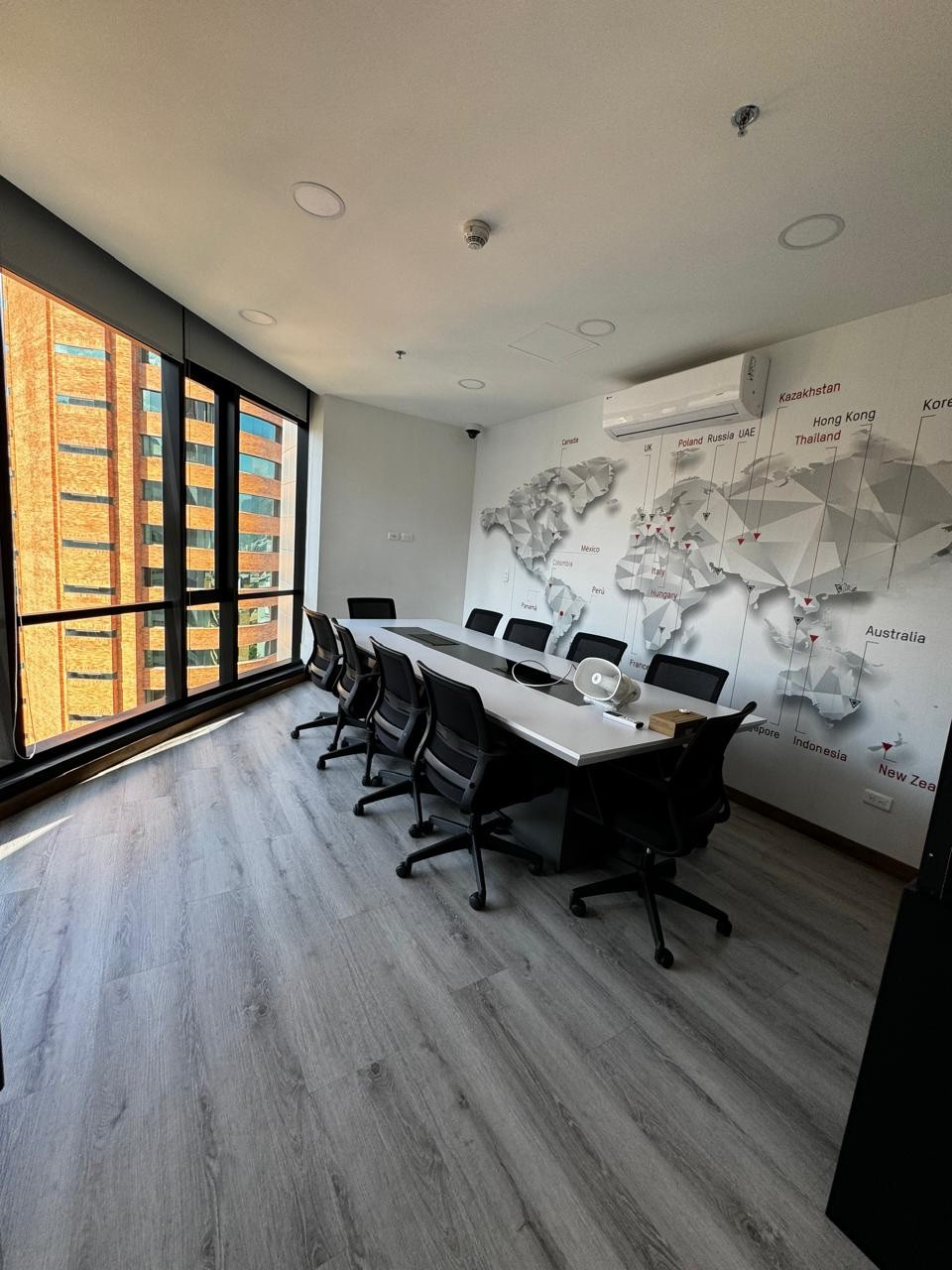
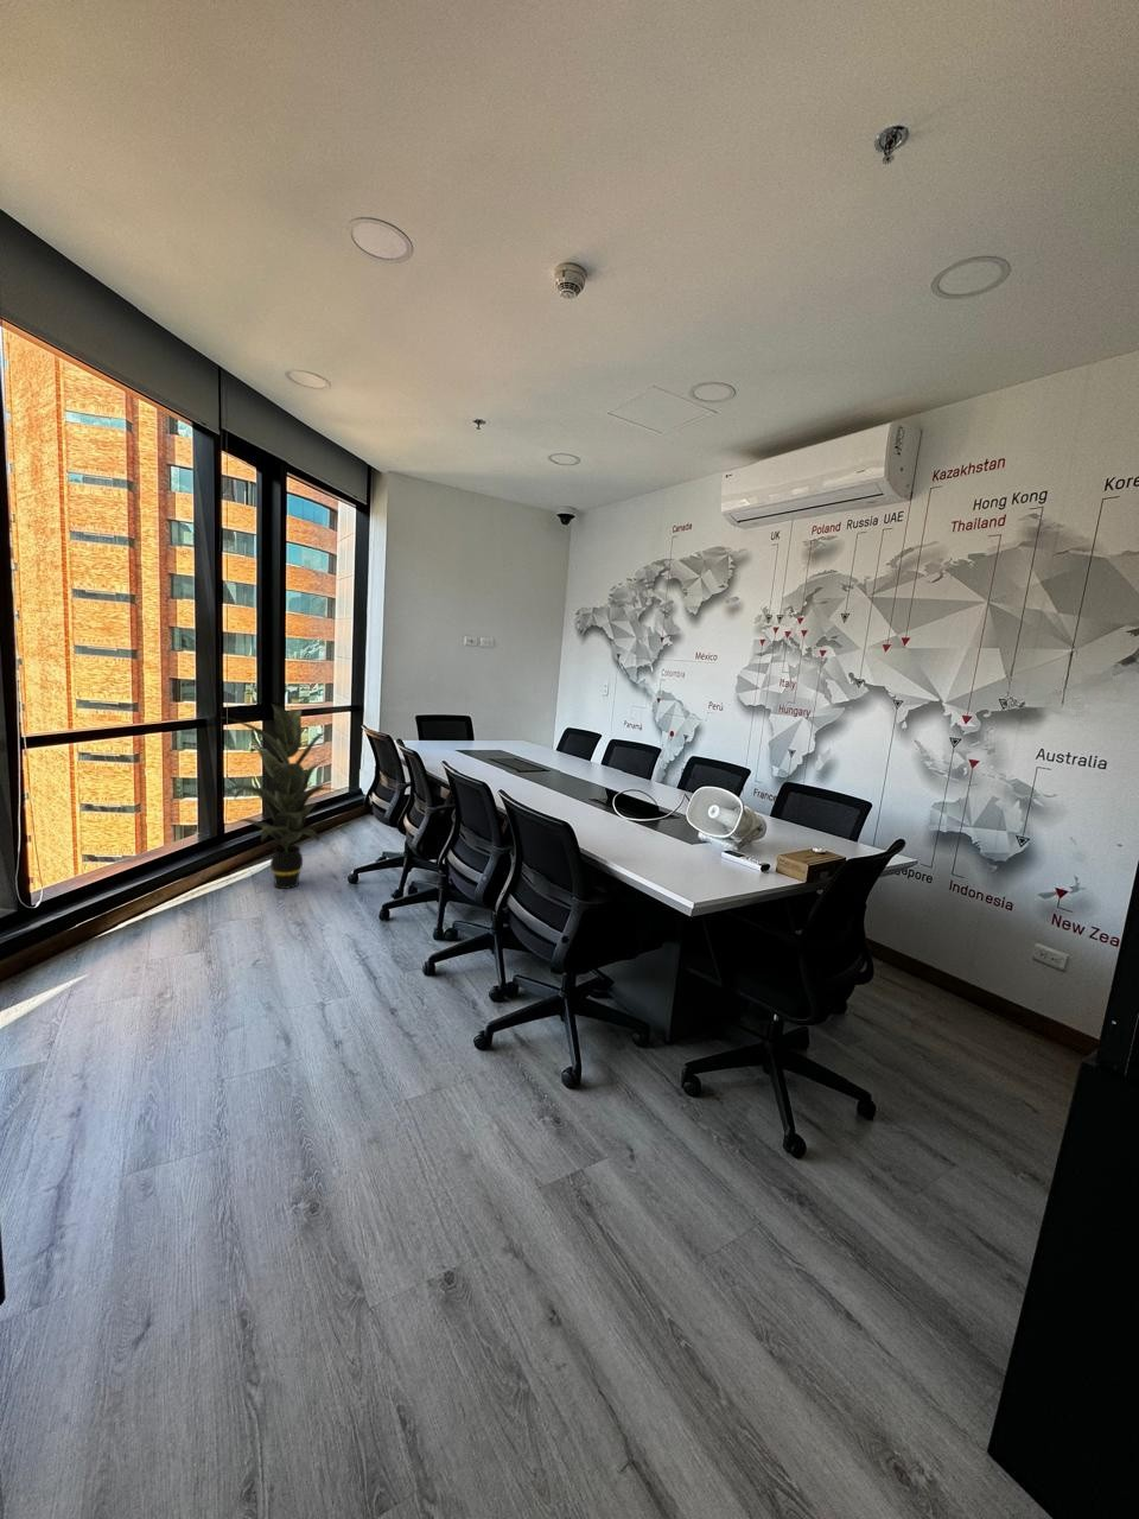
+ indoor plant [221,702,343,890]
